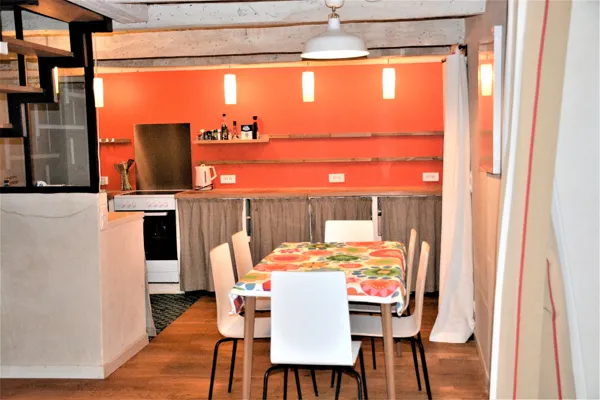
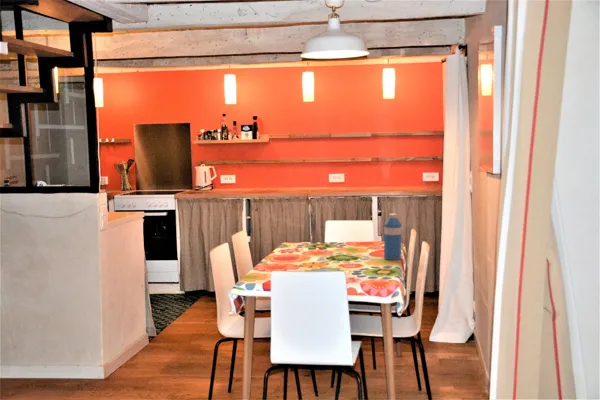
+ water bottle [383,213,402,261]
